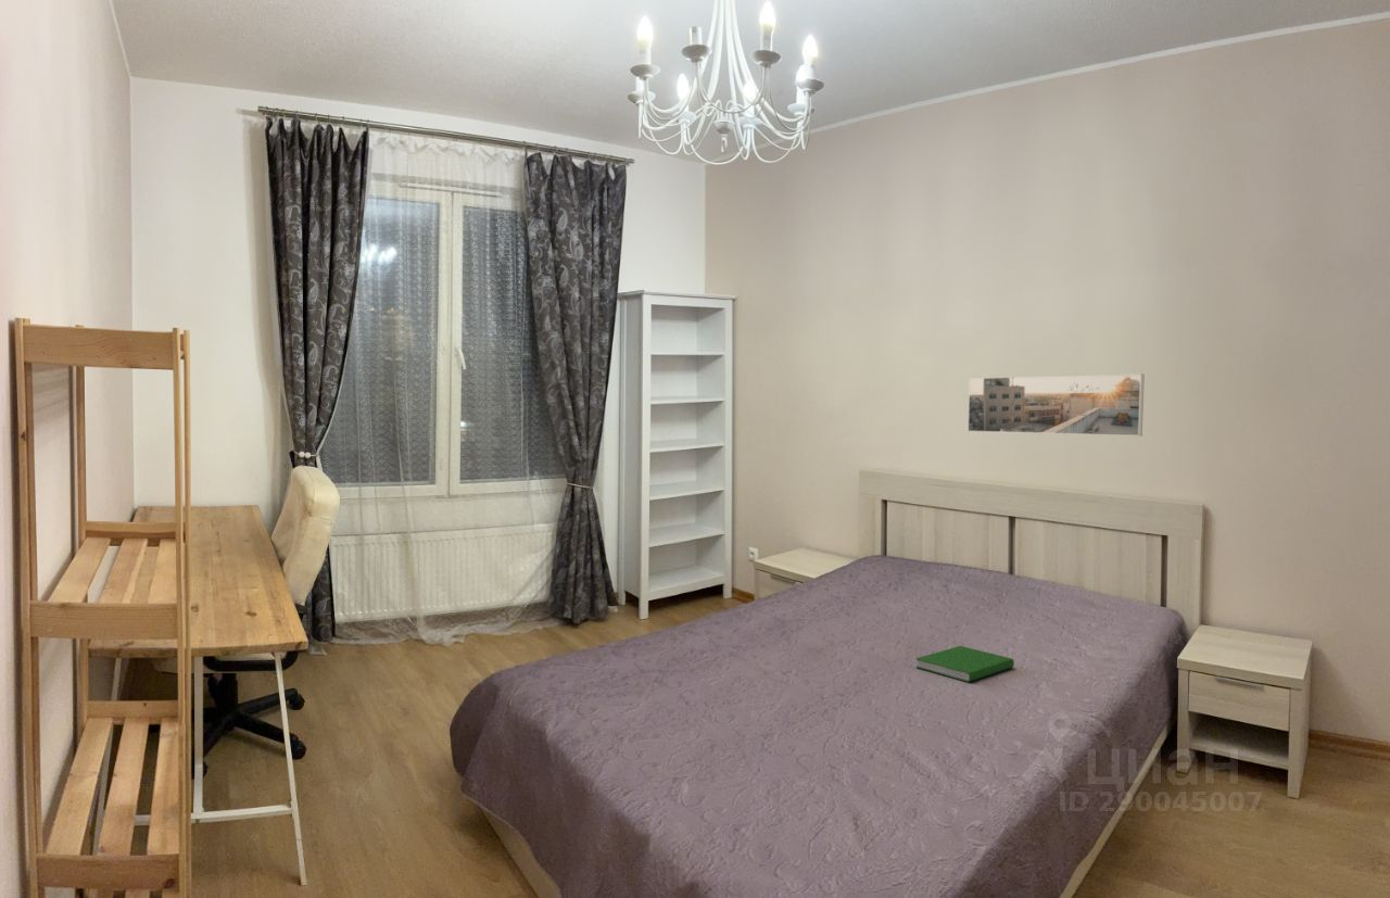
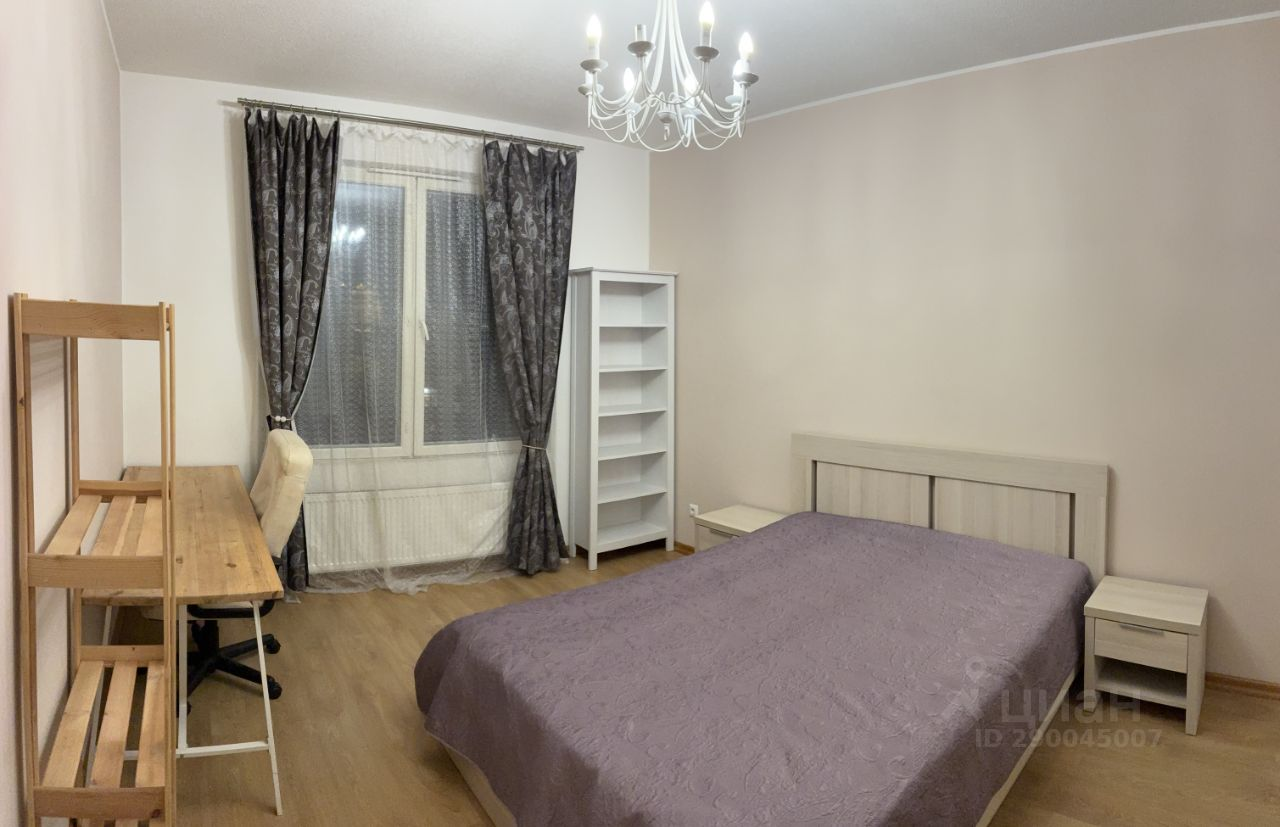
- hardcover book [914,645,1015,683]
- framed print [966,372,1146,438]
